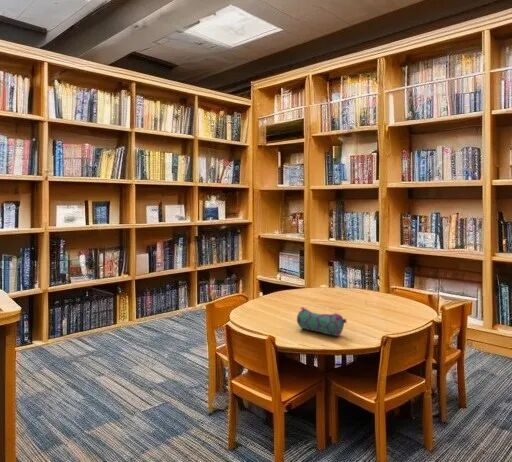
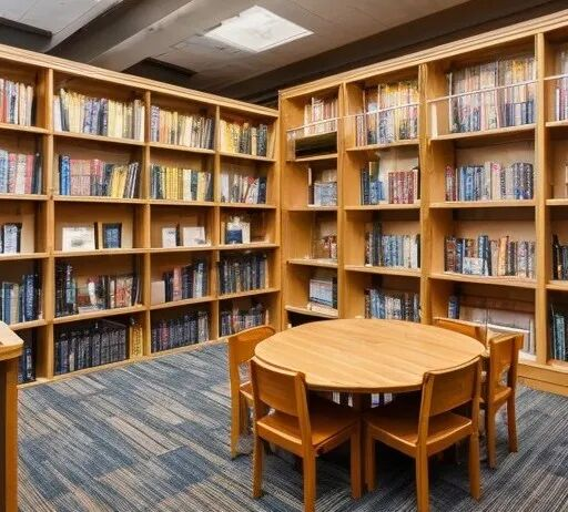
- pencil case [296,306,348,337]
